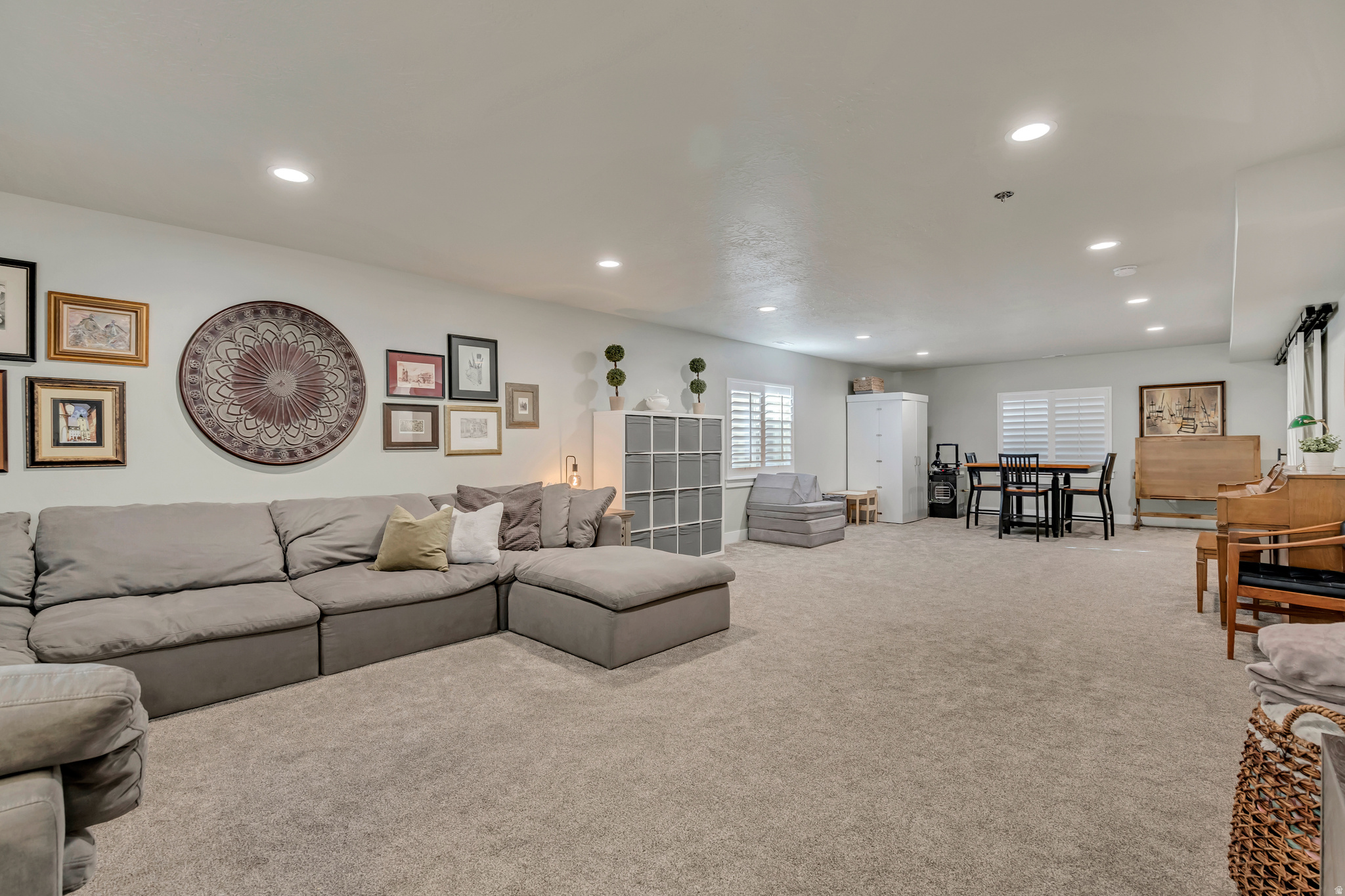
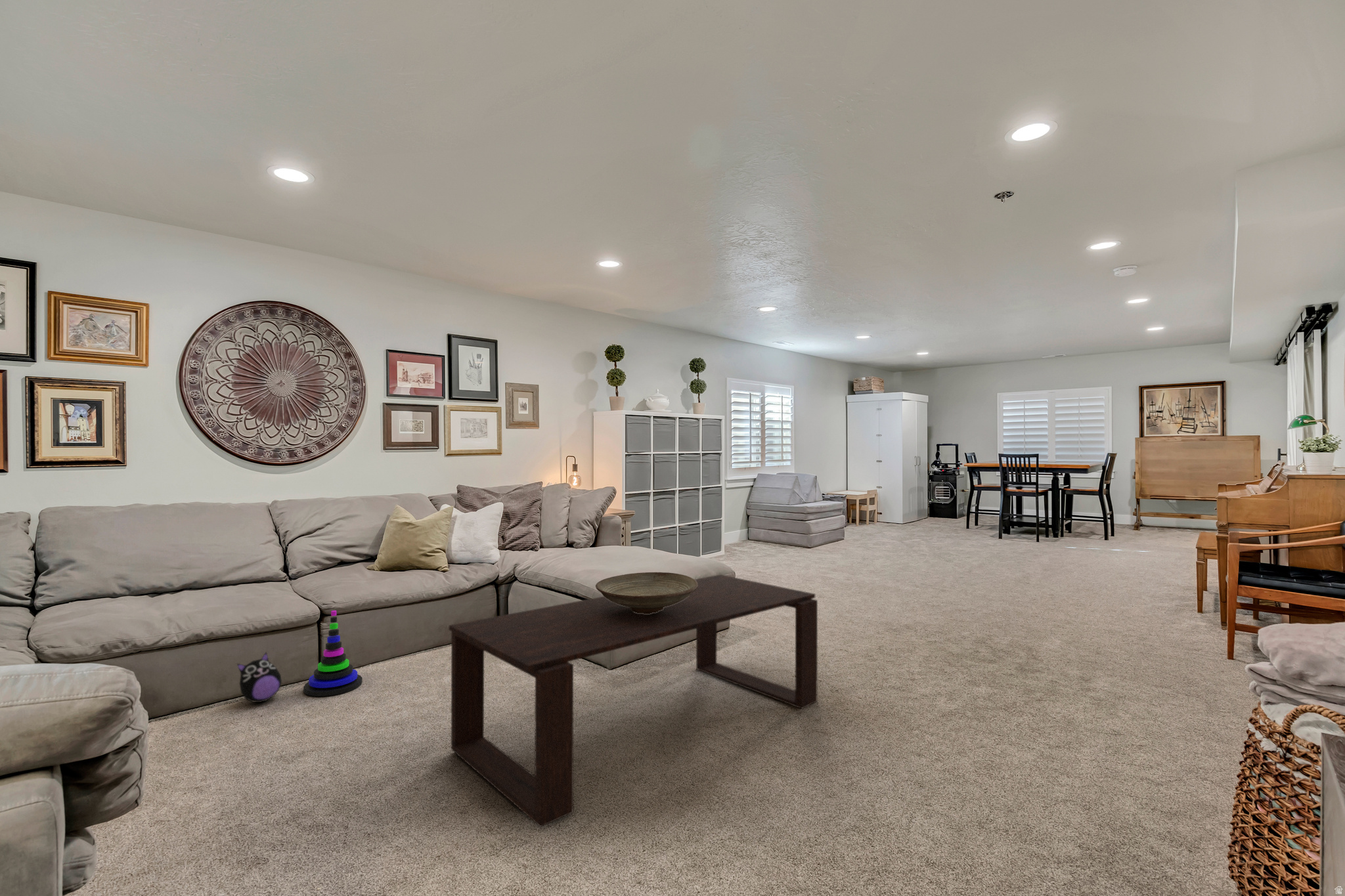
+ stacking toy [303,610,363,697]
+ decorative bowl [595,572,697,614]
+ plush toy [236,651,282,703]
+ coffee table [448,574,818,828]
